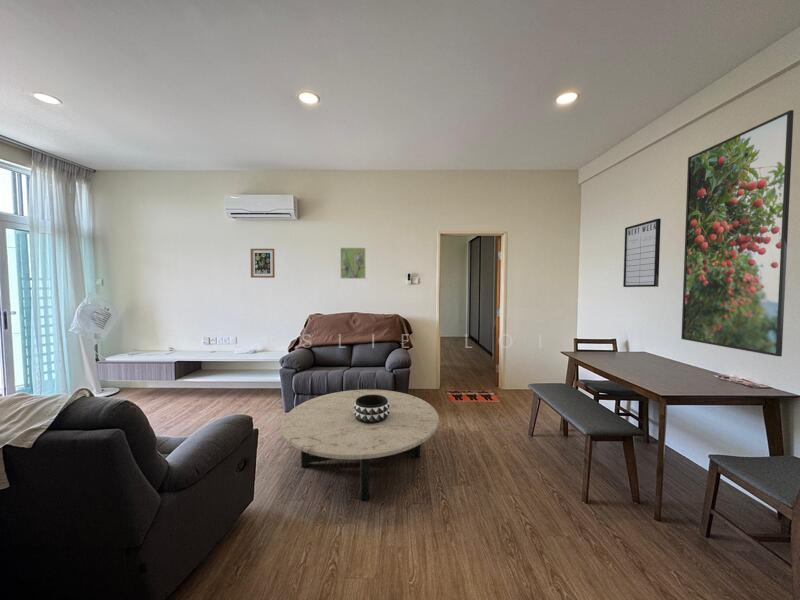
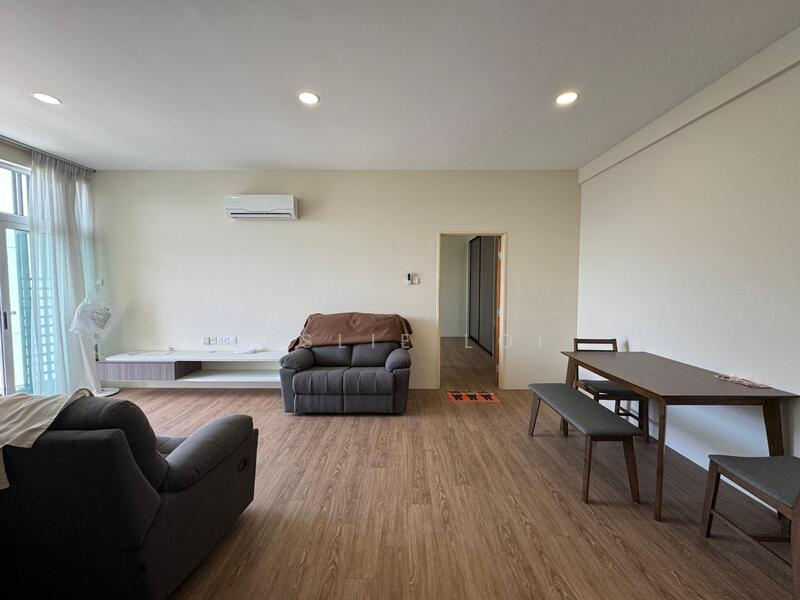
- wall art [250,248,276,279]
- writing board [622,218,662,288]
- decorative bowl [353,395,390,424]
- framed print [680,109,795,357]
- coffee table [281,389,440,501]
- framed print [339,246,367,280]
